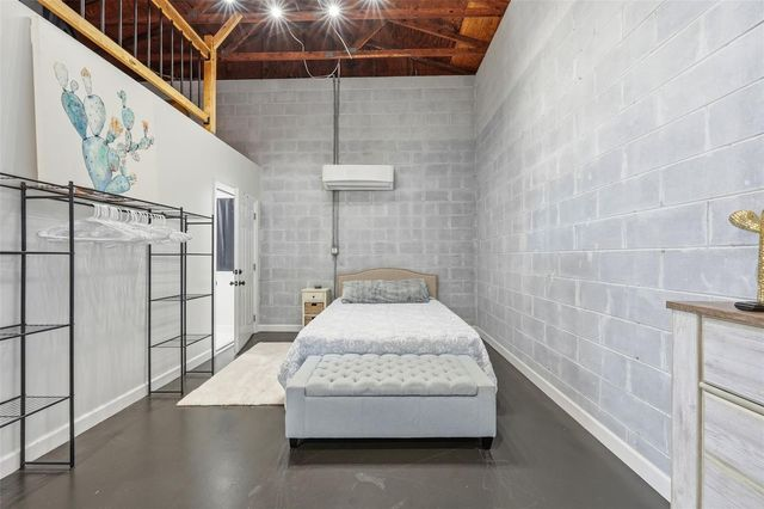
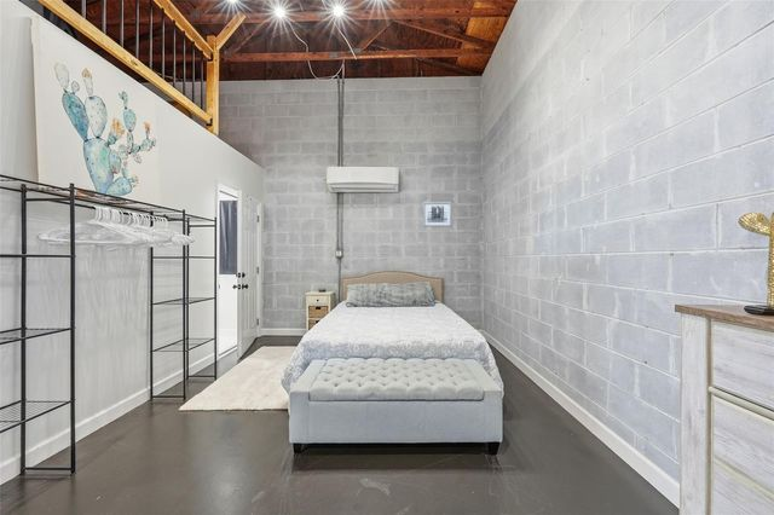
+ wall art [422,201,452,227]
